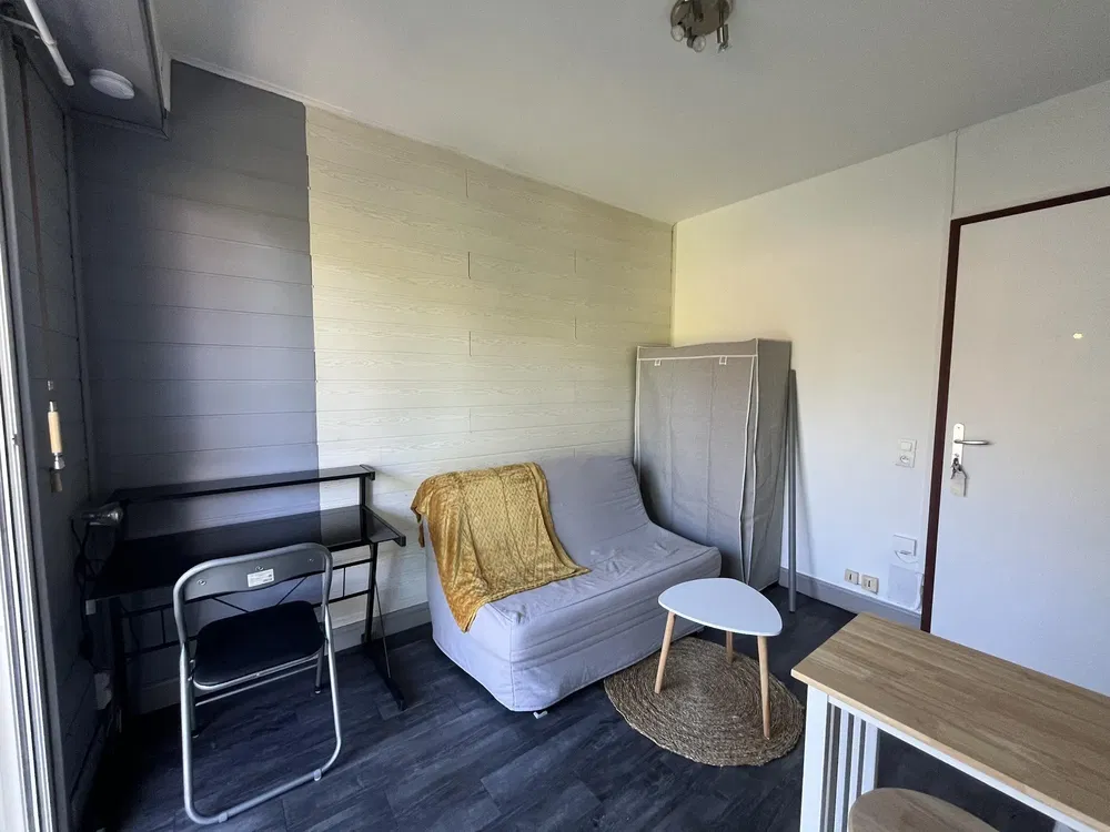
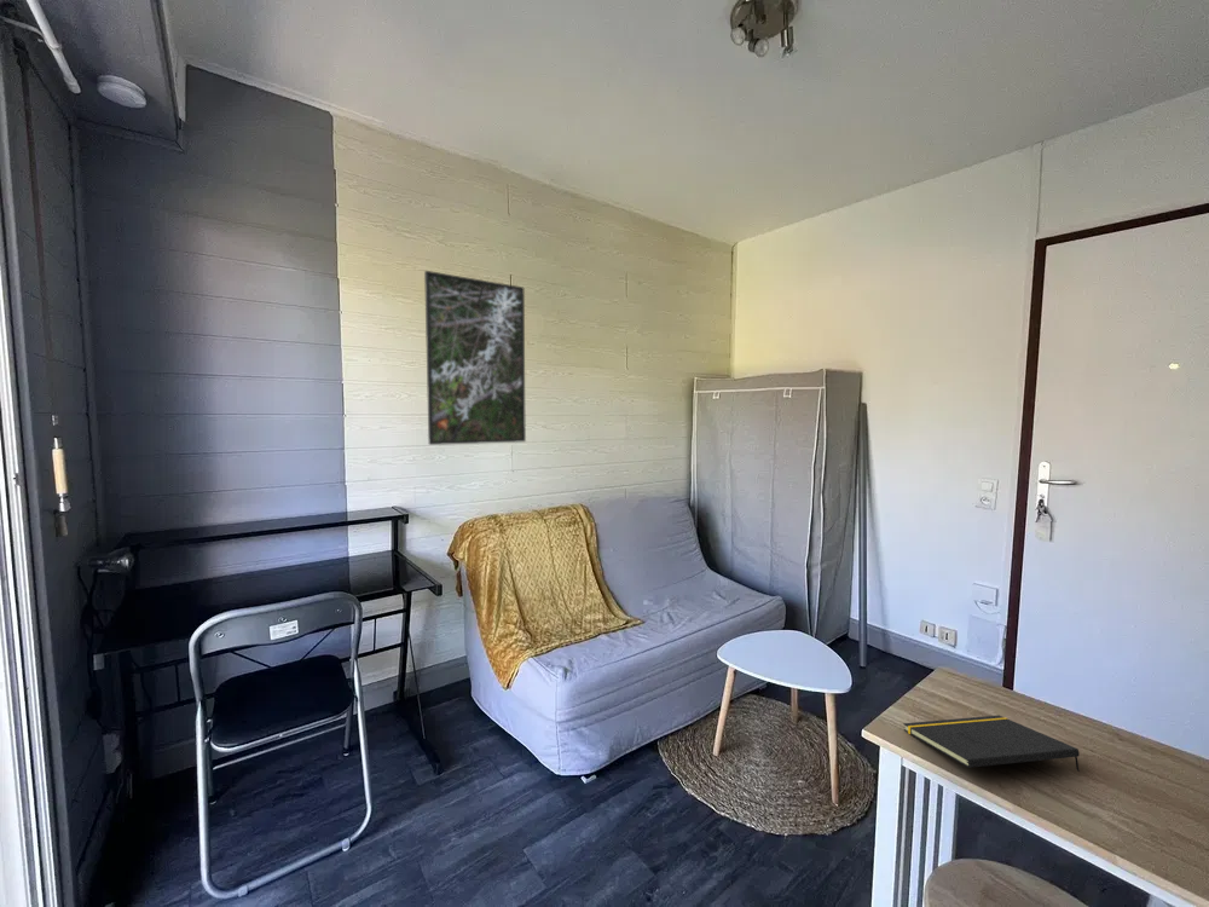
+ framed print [423,270,527,446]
+ notepad [902,714,1081,773]
